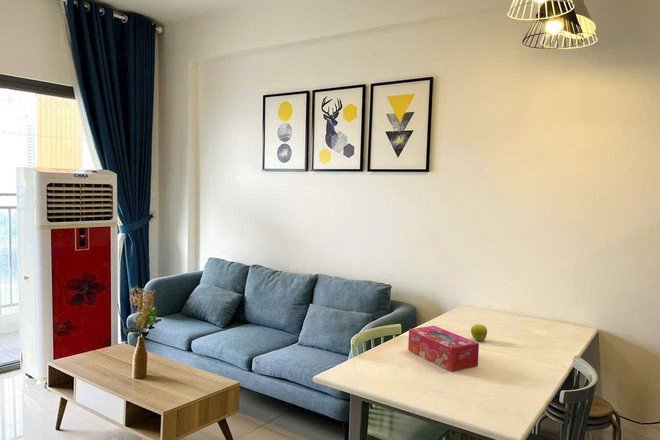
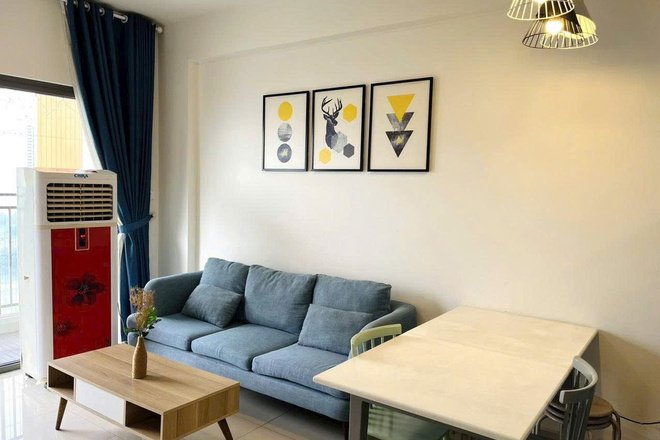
- tissue box [407,325,480,373]
- fruit [470,324,488,342]
